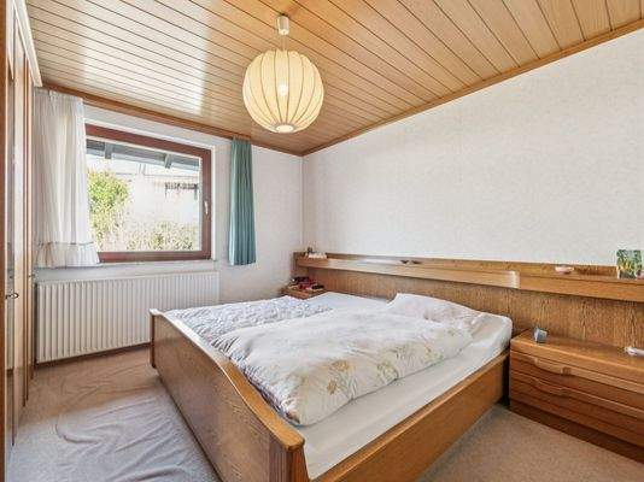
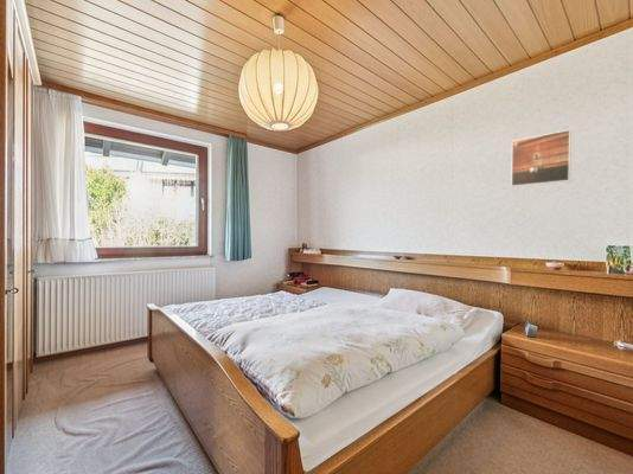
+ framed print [510,128,573,188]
